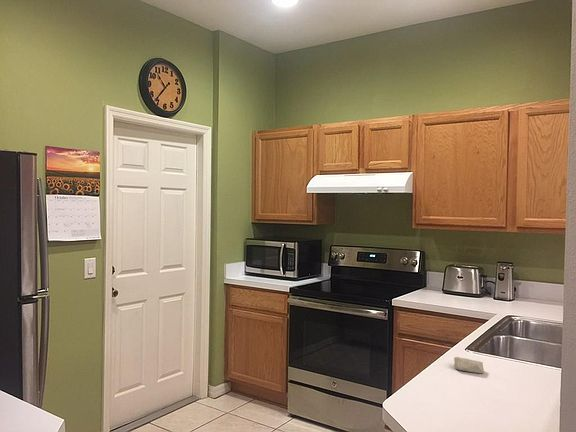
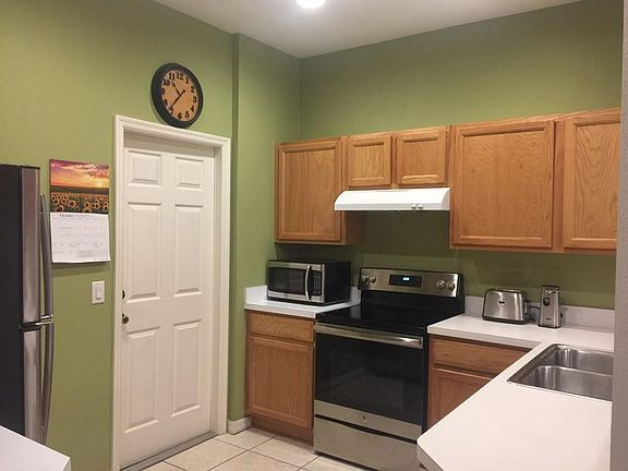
- soap bar [453,356,485,374]
